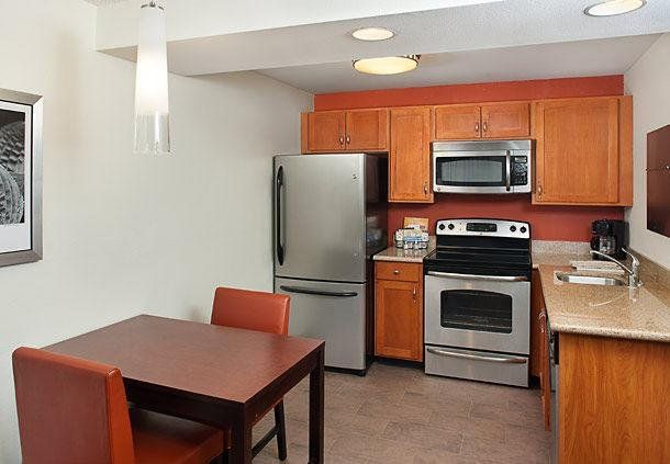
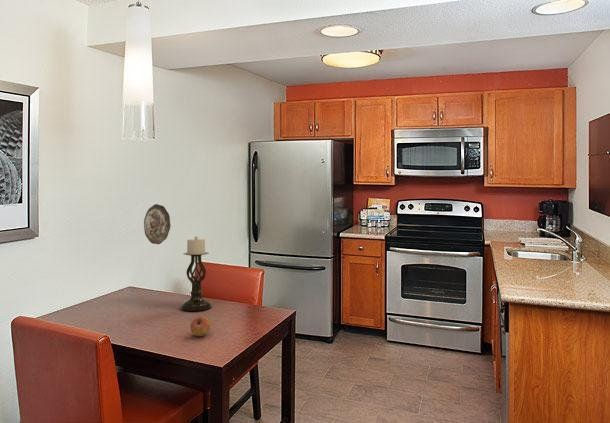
+ fruit [189,316,211,337]
+ decorative plate [143,203,171,245]
+ candle holder [180,236,213,312]
